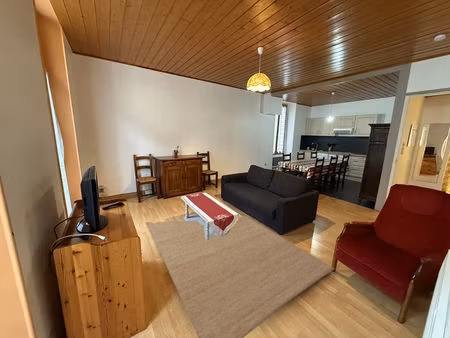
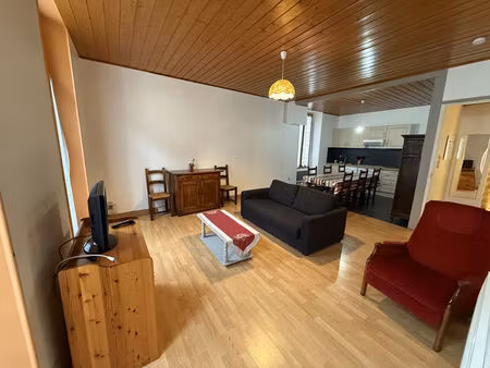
- rug [144,214,335,338]
